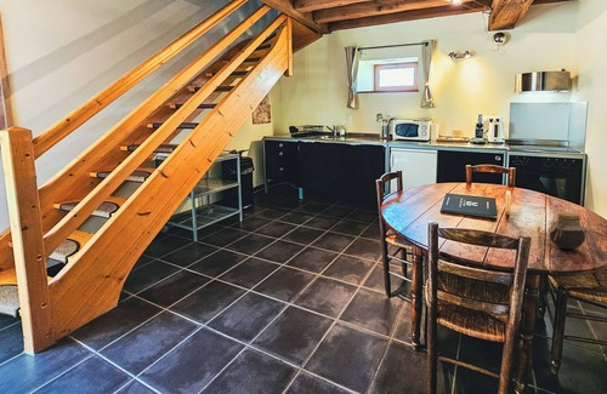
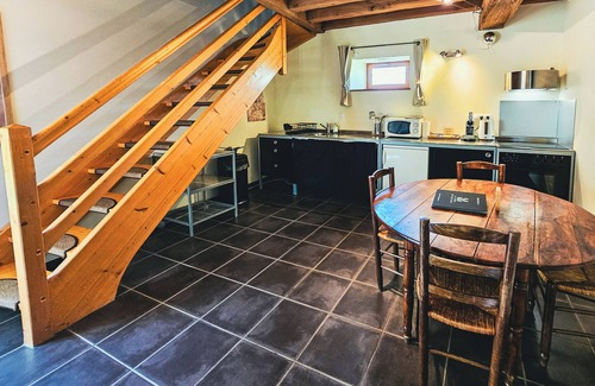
- jar [546,211,586,250]
